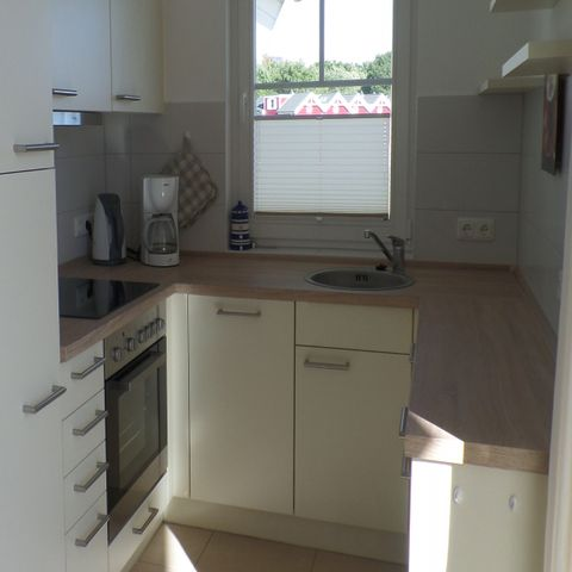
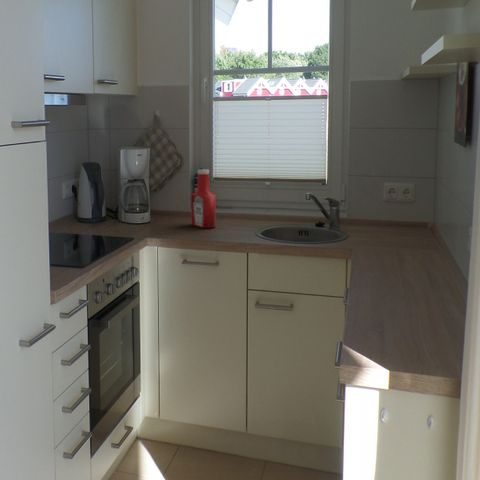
+ soap bottle [190,169,217,229]
